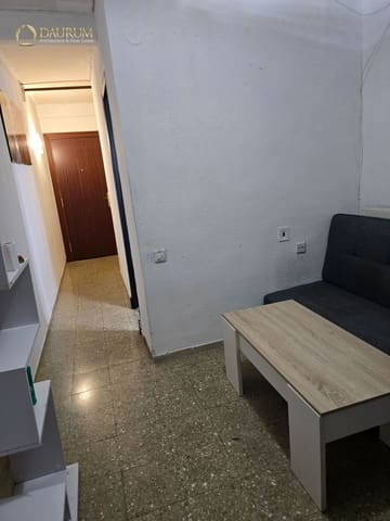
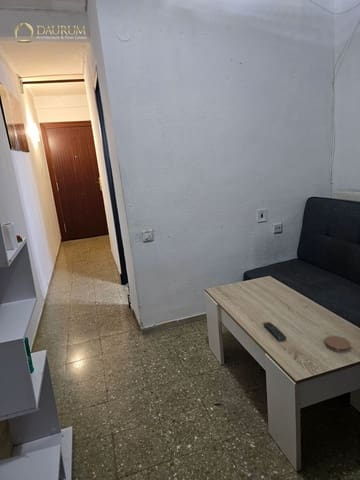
+ coaster [324,335,351,353]
+ remote control [262,321,287,342]
